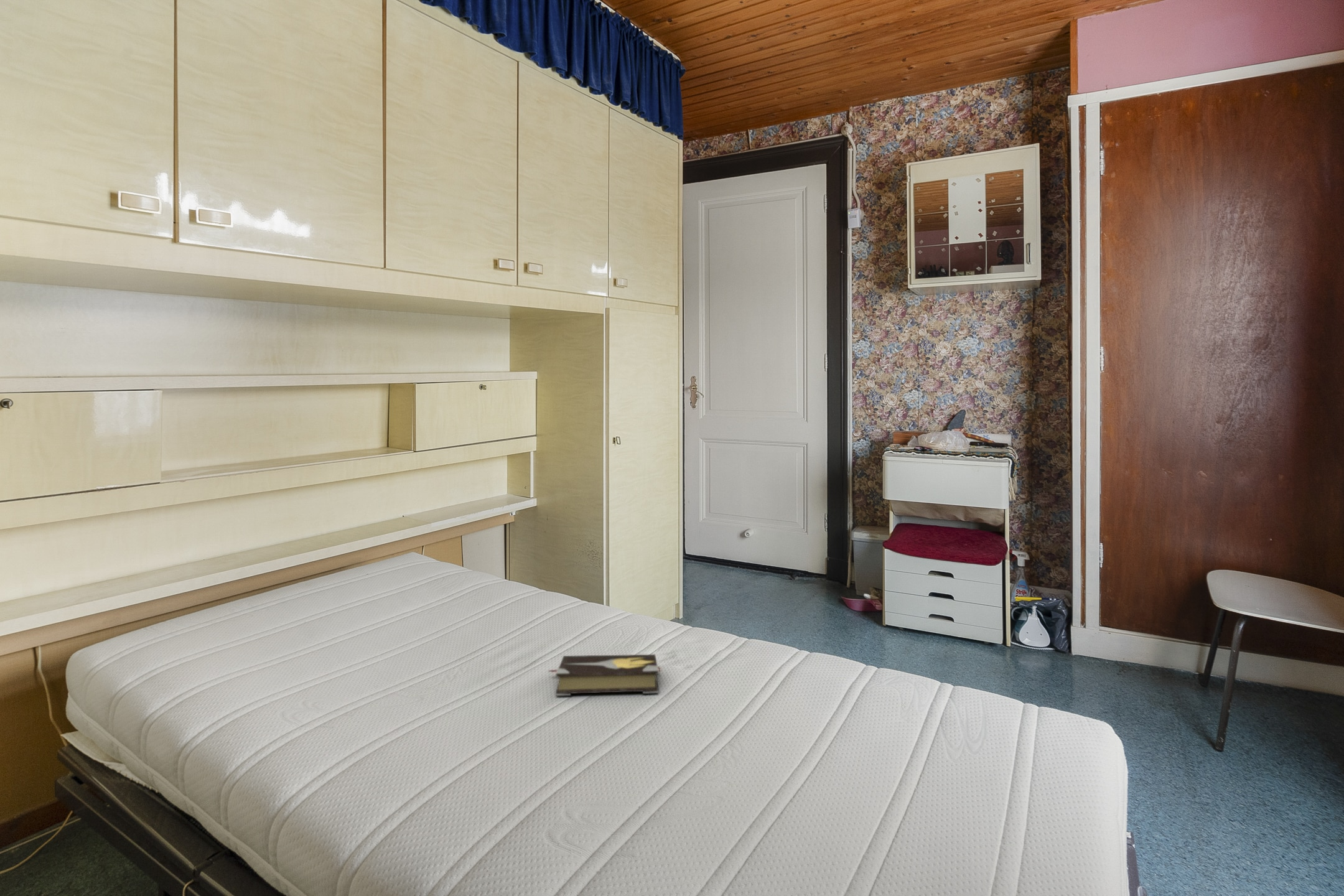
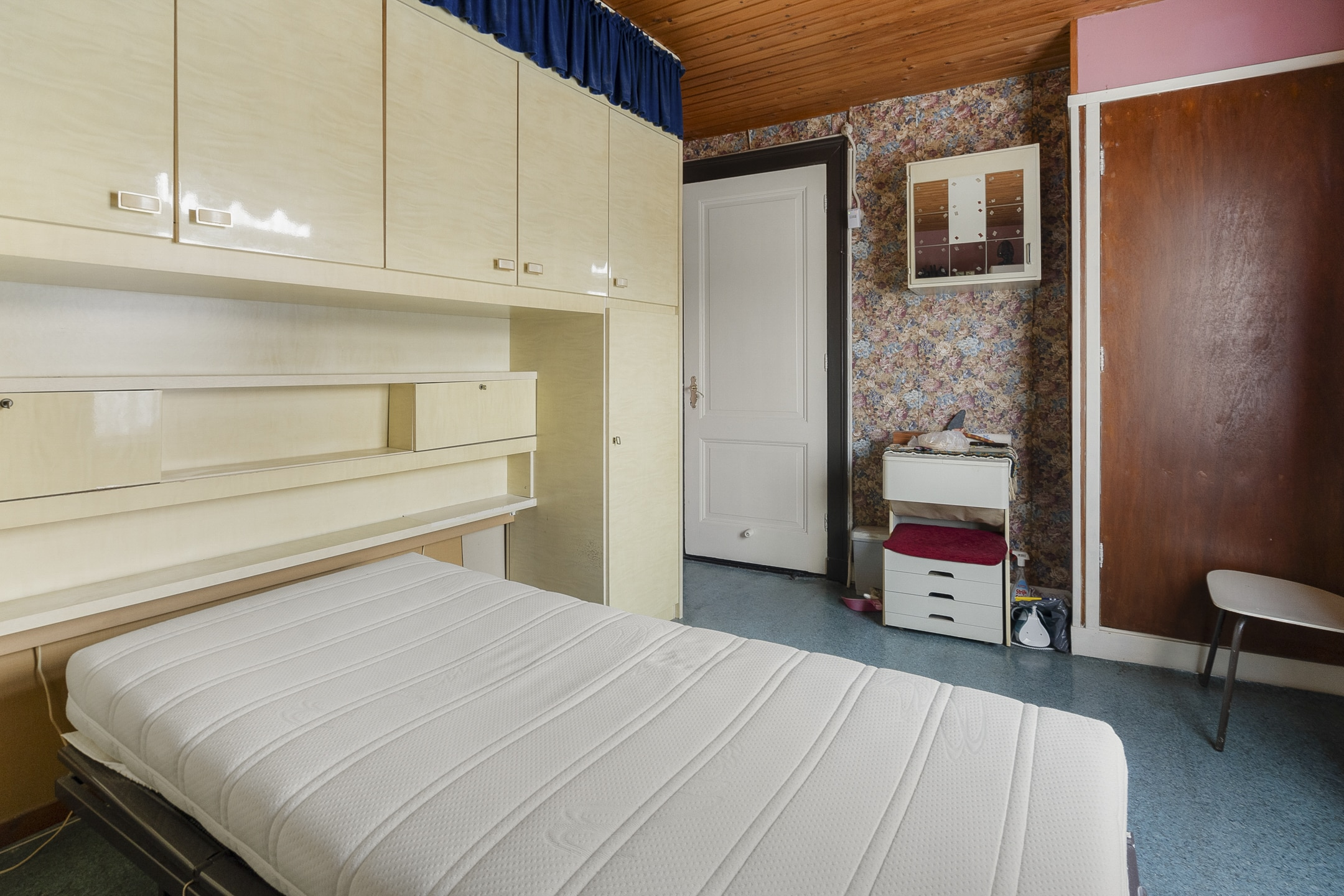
- hardback book [547,654,661,697]
